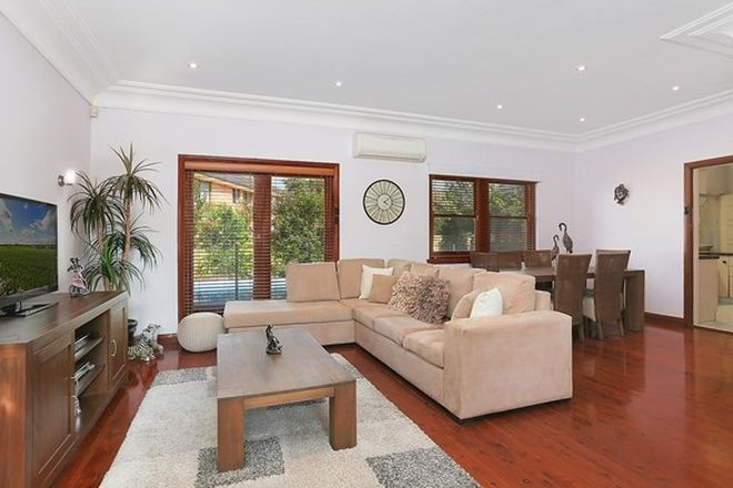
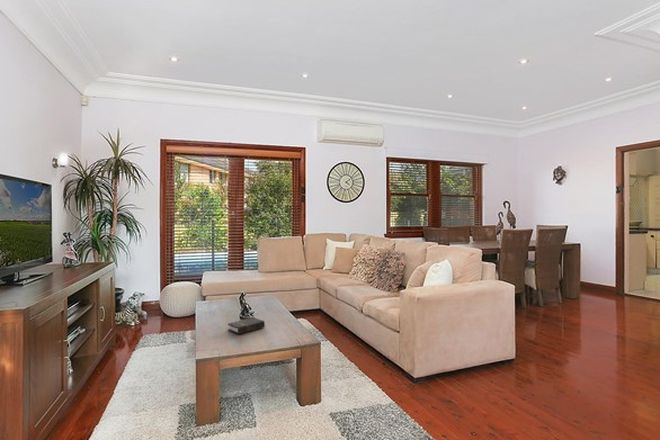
+ hardback book [227,316,266,335]
